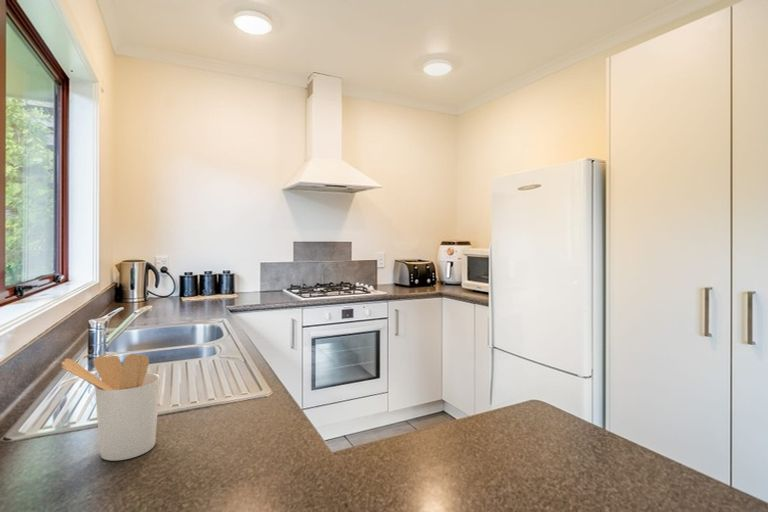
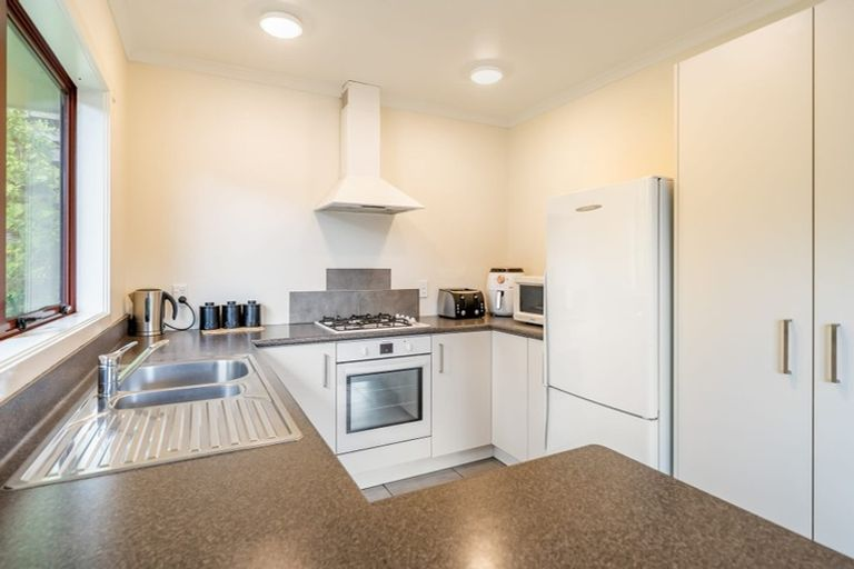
- utensil holder [61,353,161,462]
